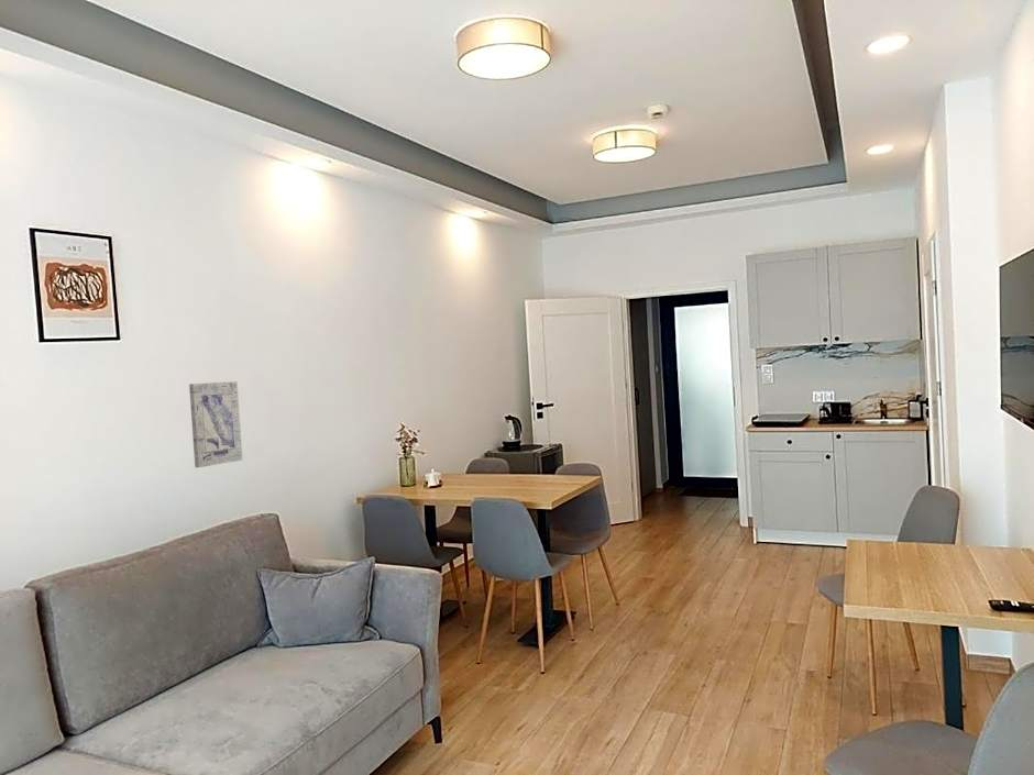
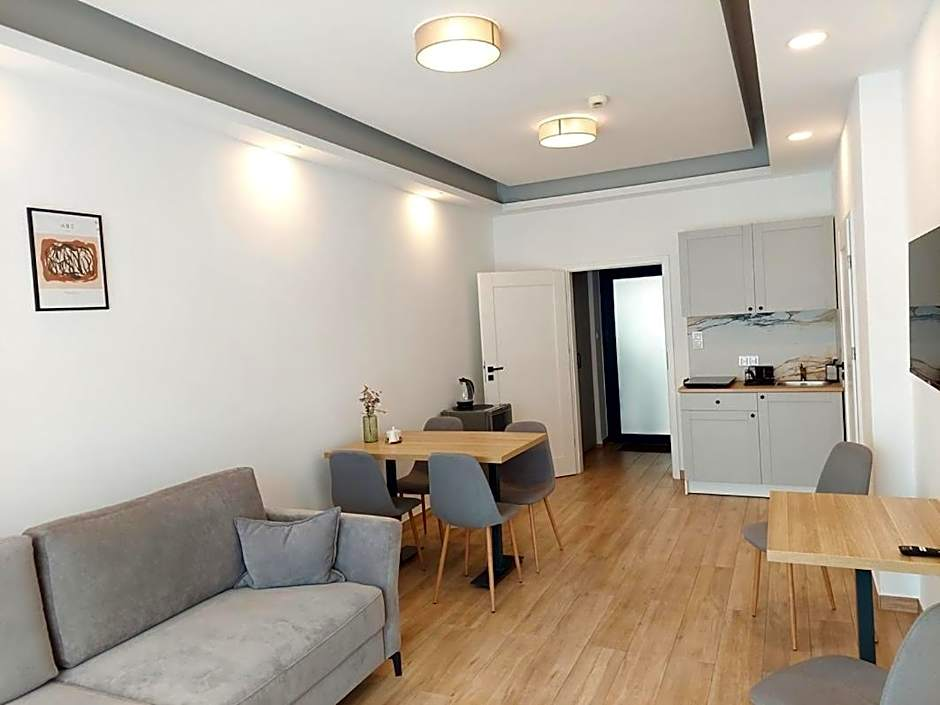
- wall art [188,380,243,468]
